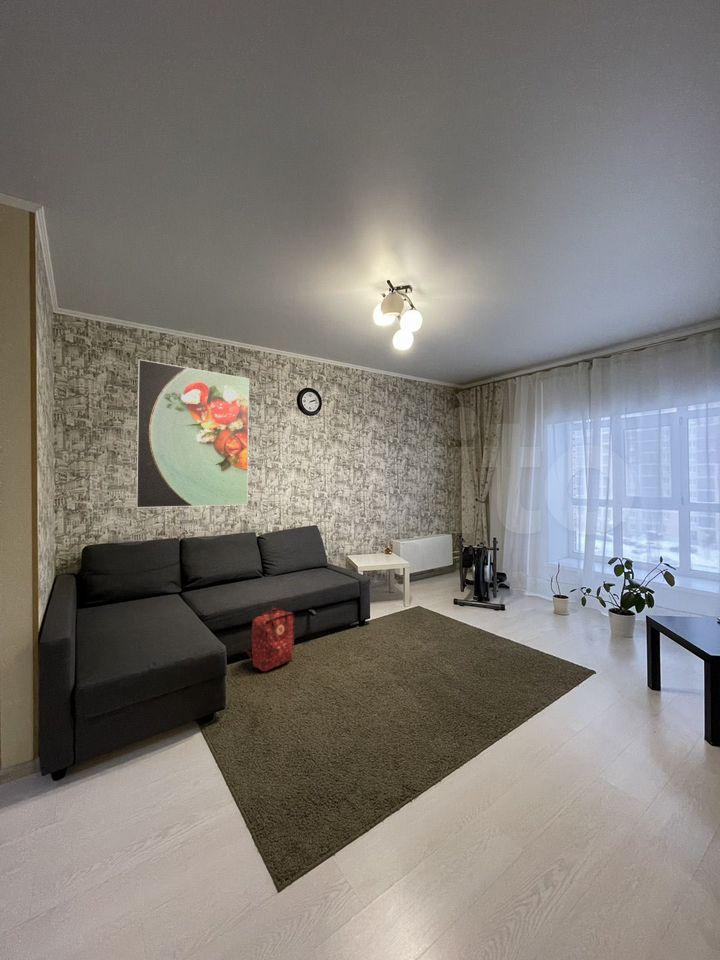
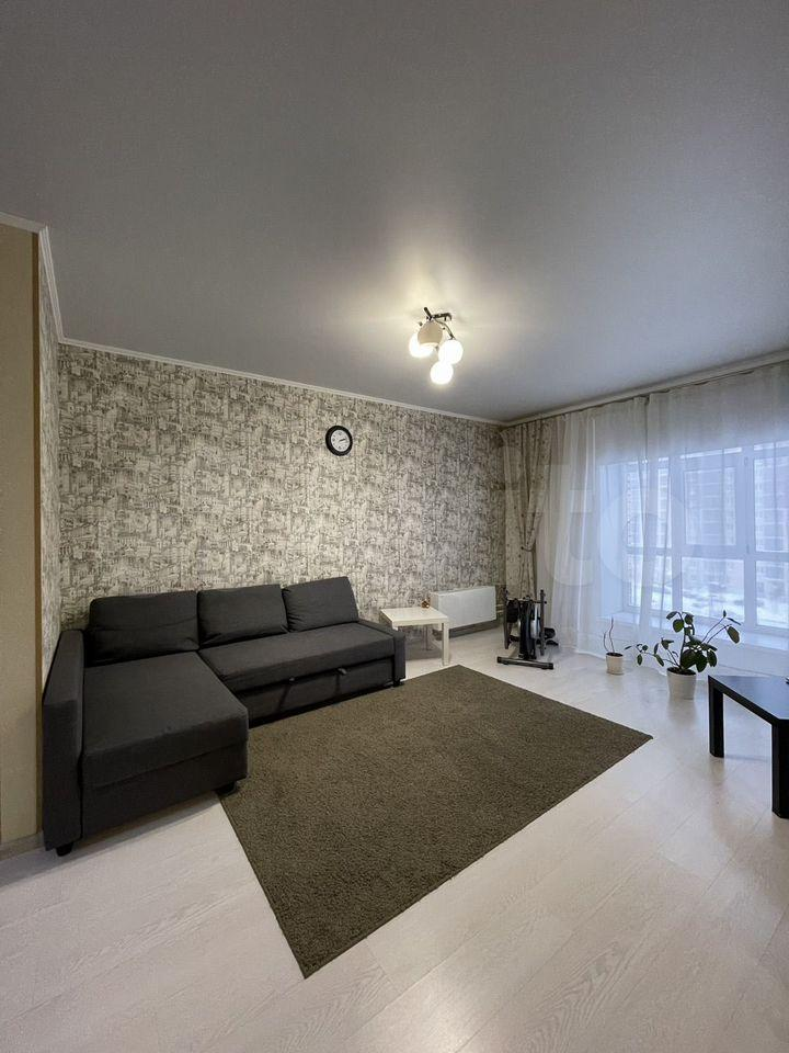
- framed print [135,358,250,509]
- backpack [244,607,295,672]
